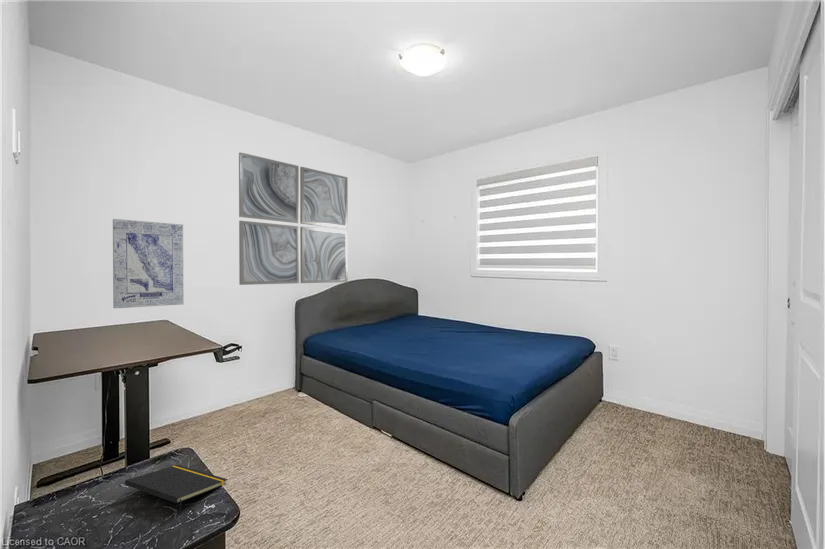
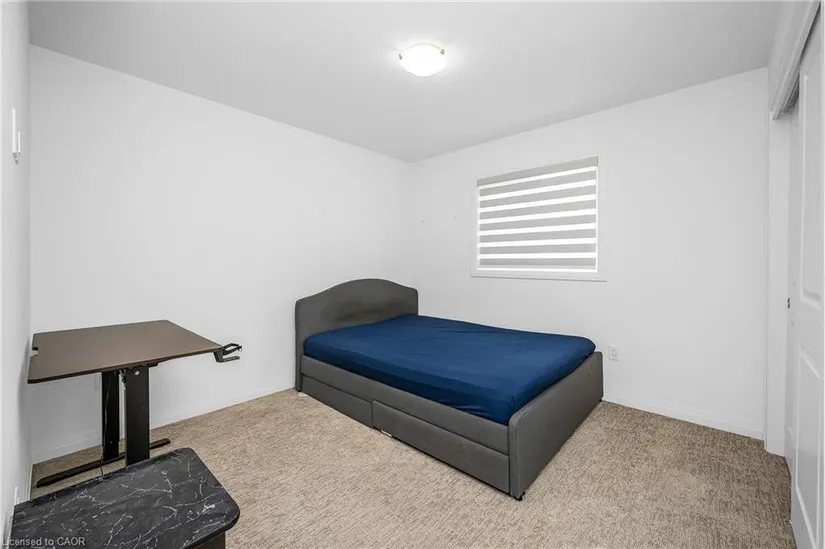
- wall art [112,218,185,309]
- wall art [238,151,349,286]
- notepad [124,464,228,516]
